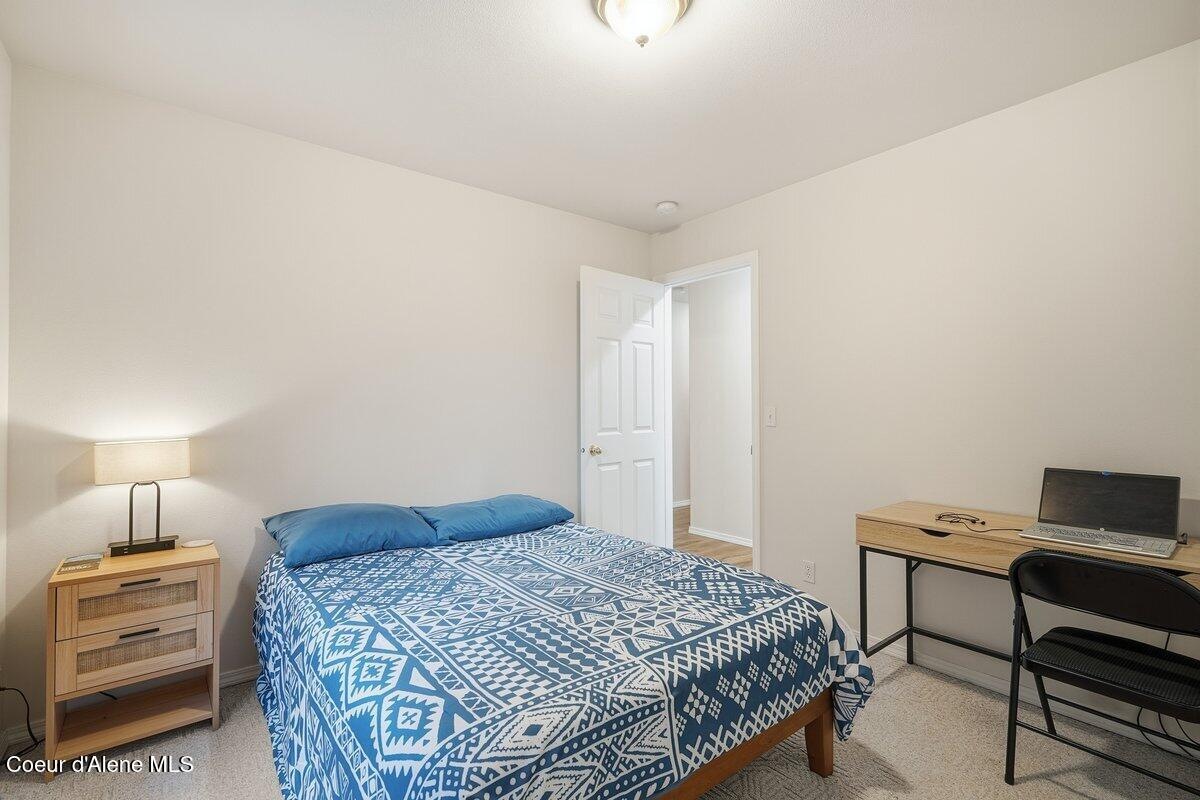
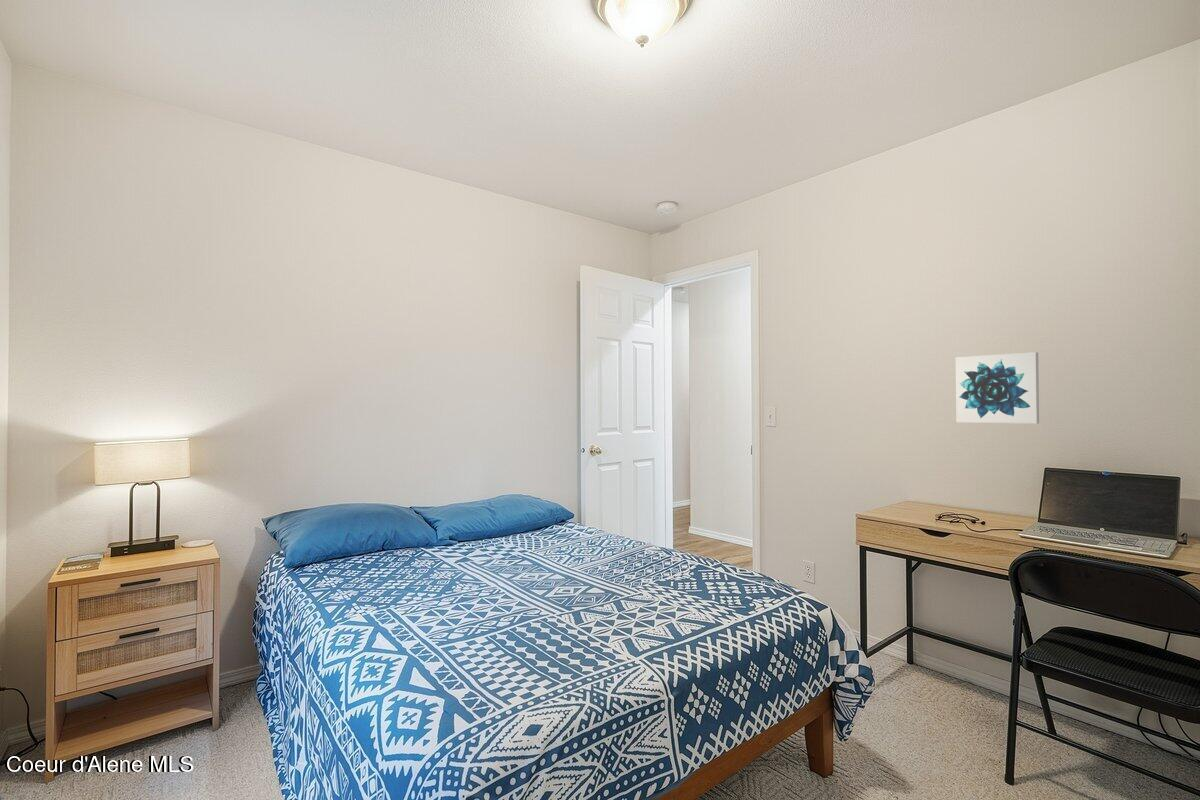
+ wall art [955,351,1040,425]
